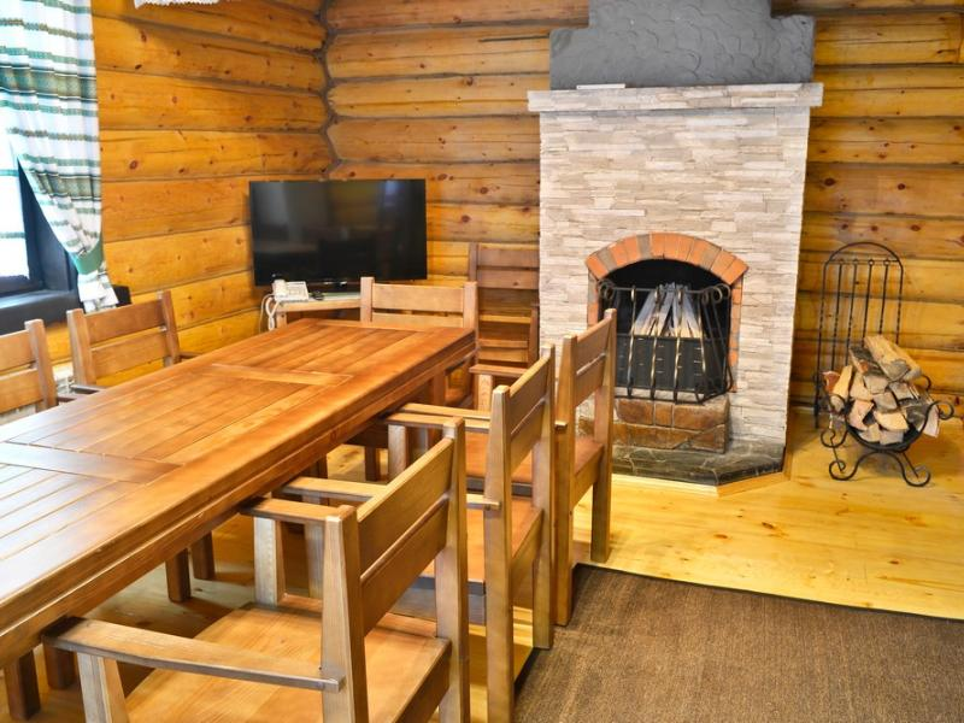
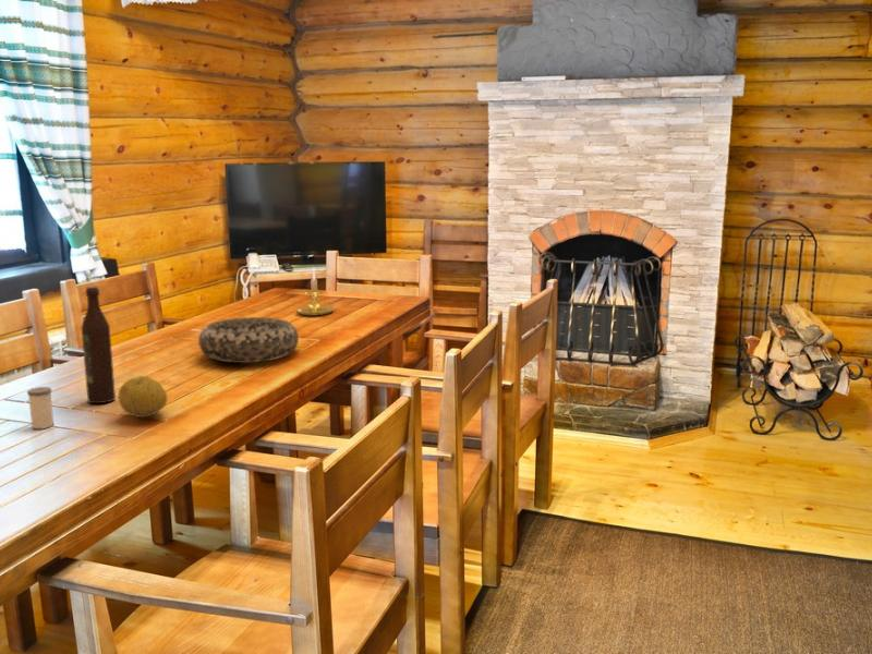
+ salt shaker [26,386,55,429]
+ decorative bowl [197,316,300,364]
+ fruit [118,375,168,419]
+ wine bottle [81,286,117,404]
+ candle holder [295,266,335,316]
